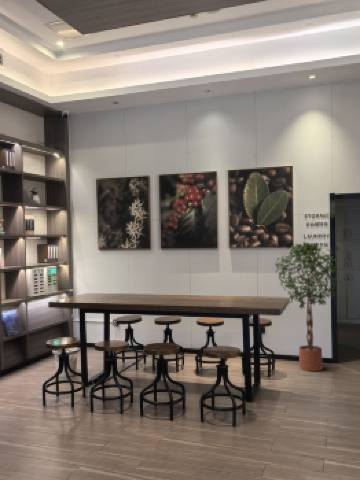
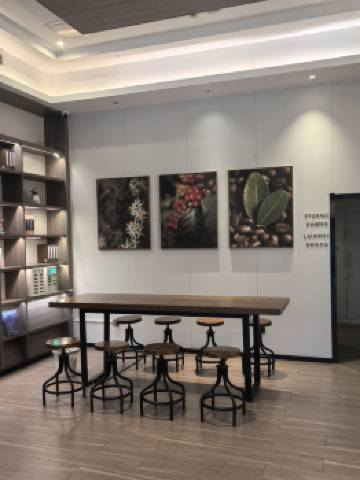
- potted tree [272,241,342,372]
